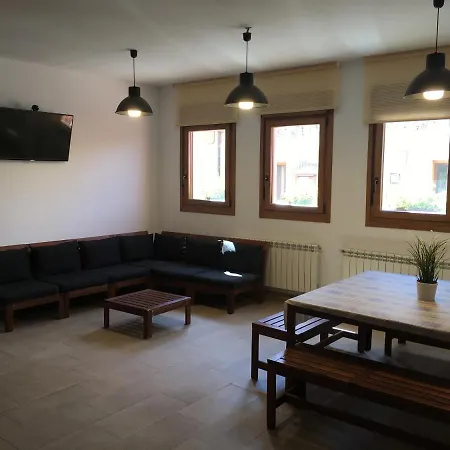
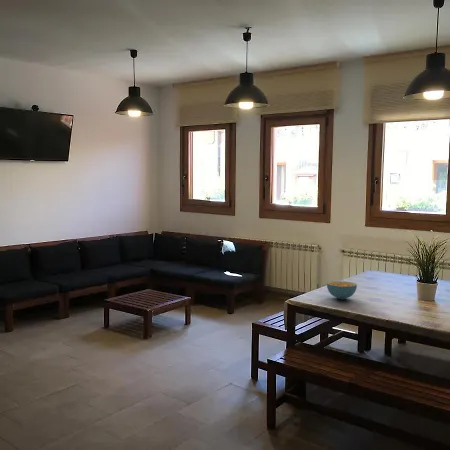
+ cereal bowl [326,280,358,300]
